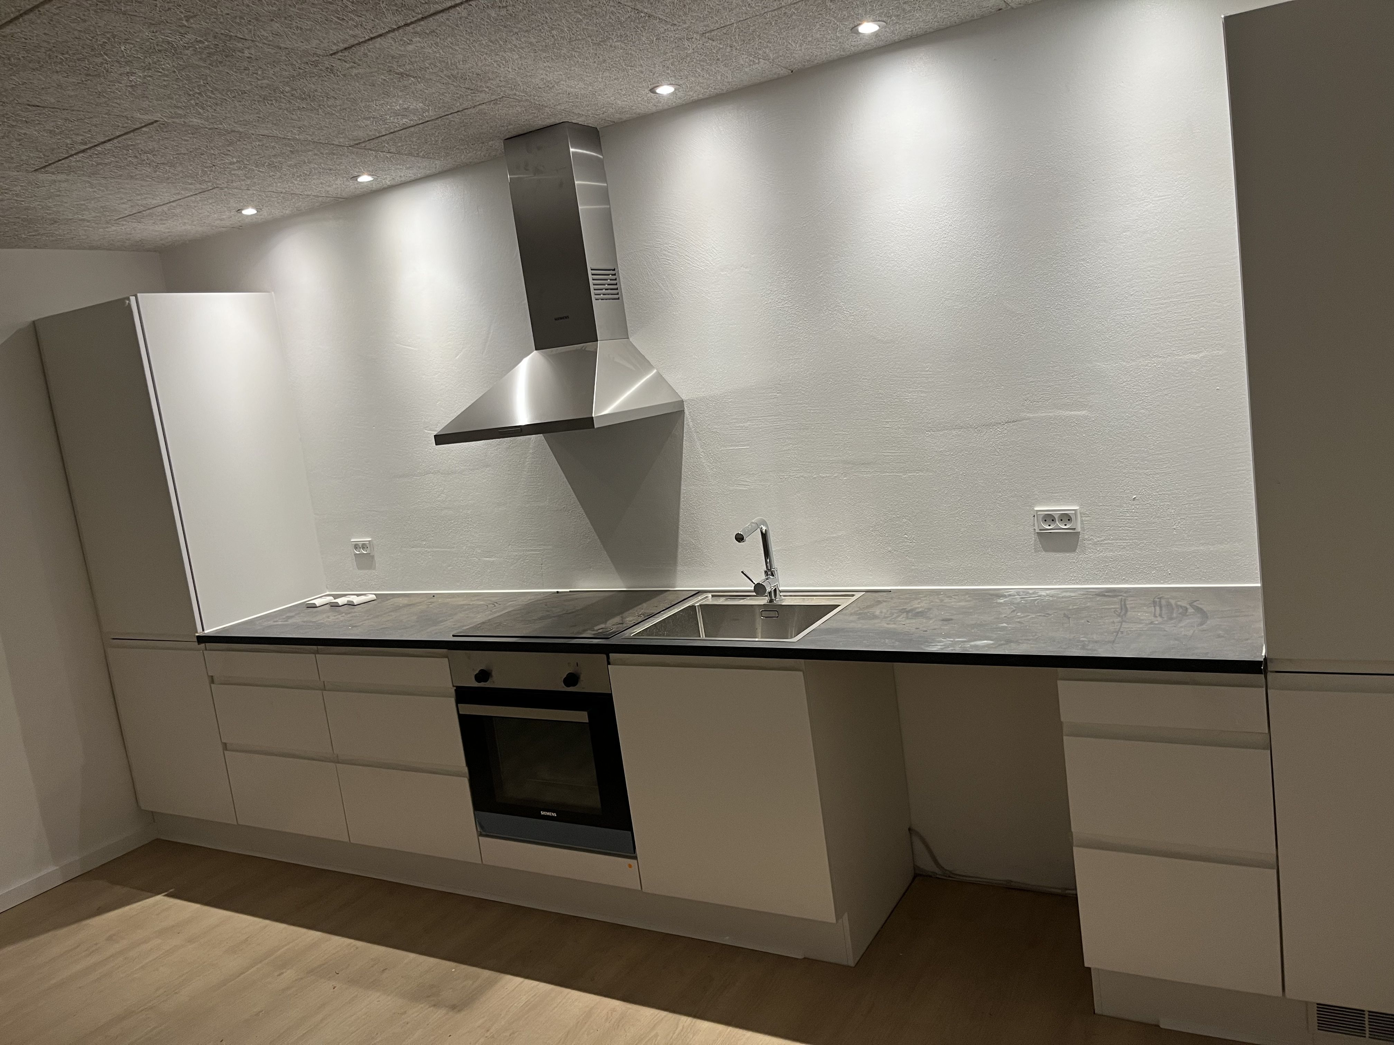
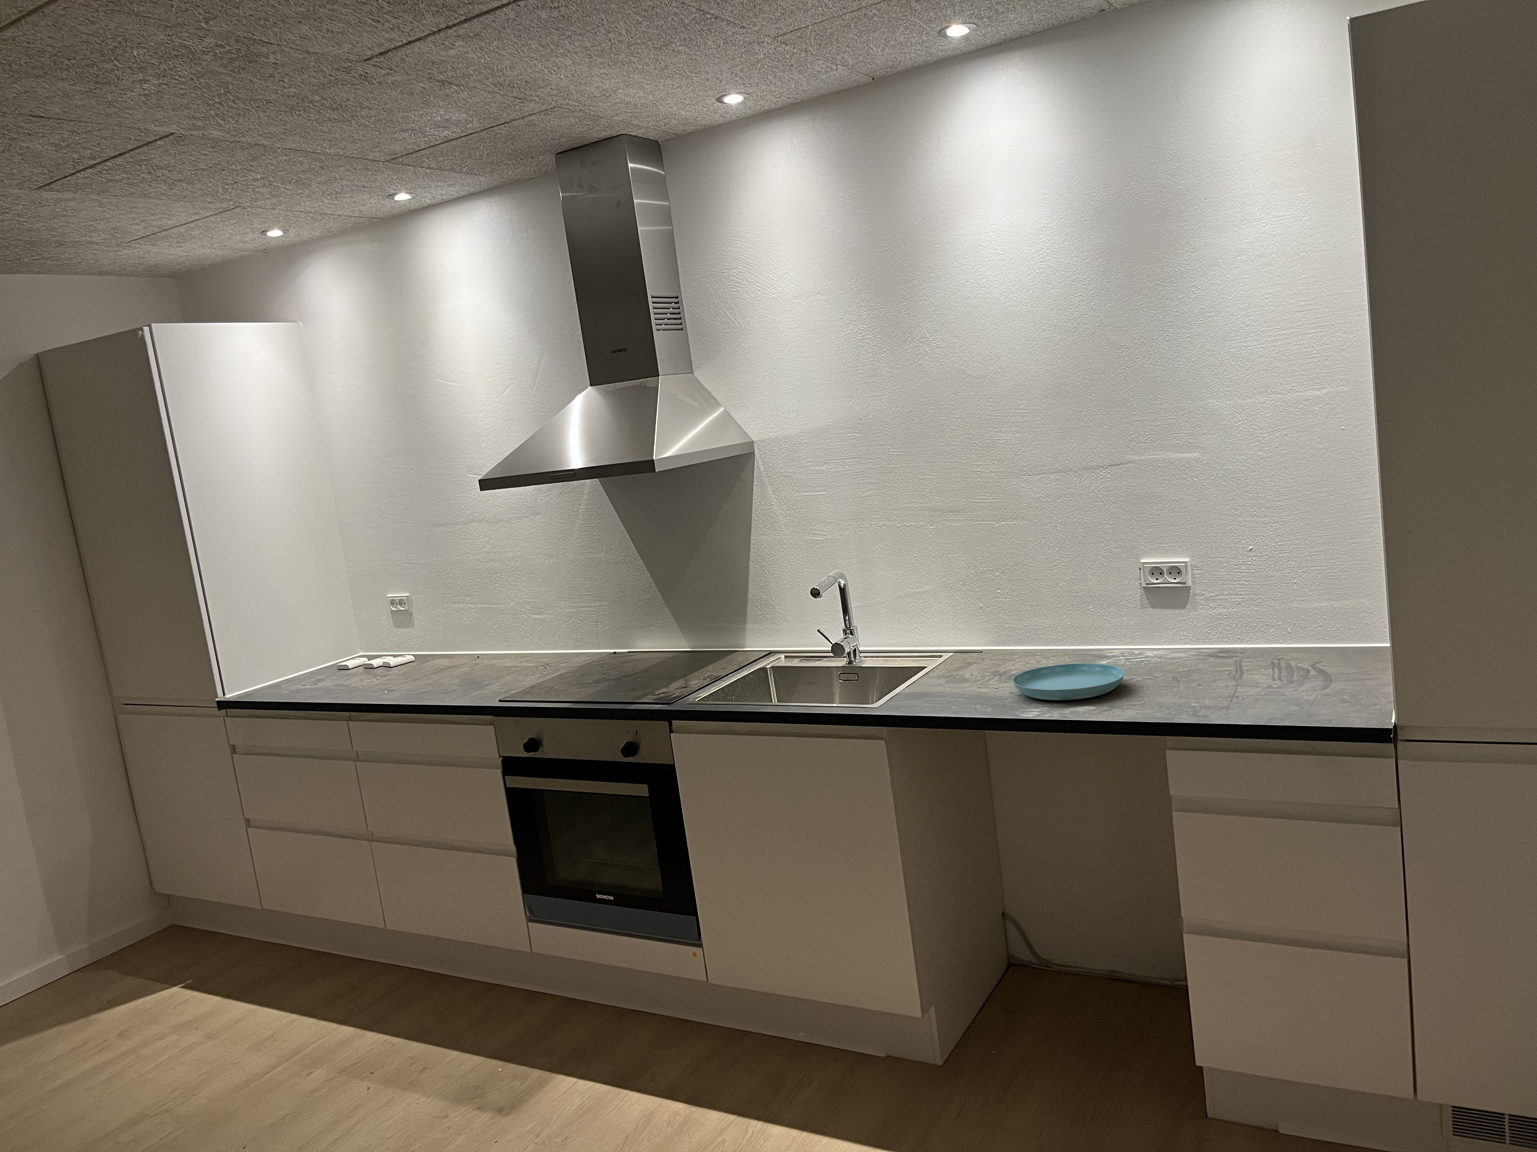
+ saucer [1012,663,1126,701]
